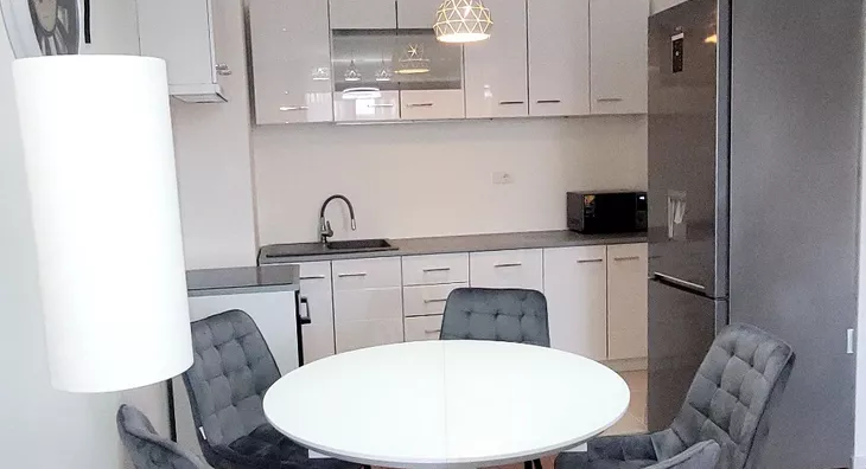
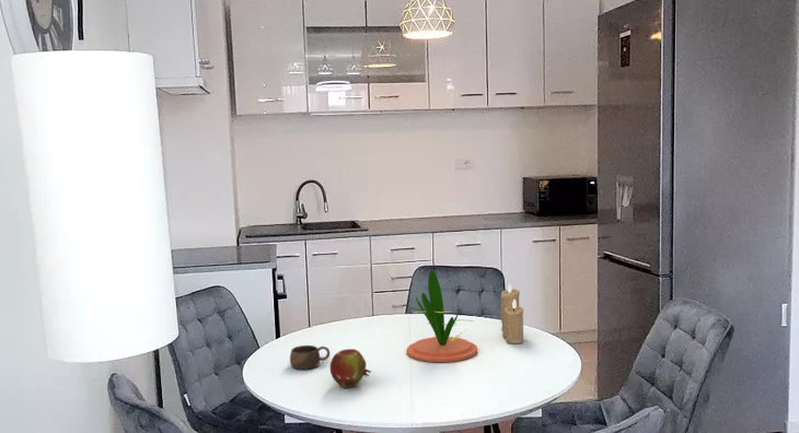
+ plant [406,269,478,363]
+ candle [500,283,524,344]
+ fruit [329,348,372,388]
+ cup [289,344,331,371]
